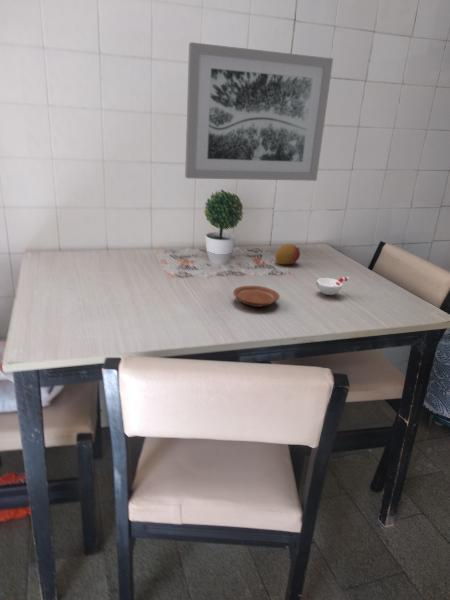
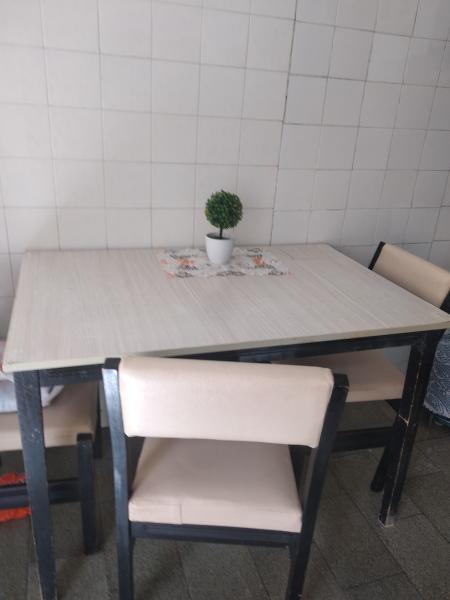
- fruit [274,243,301,266]
- cup [315,276,350,296]
- wall art [184,41,334,182]
- plate [232,285,281,308]
